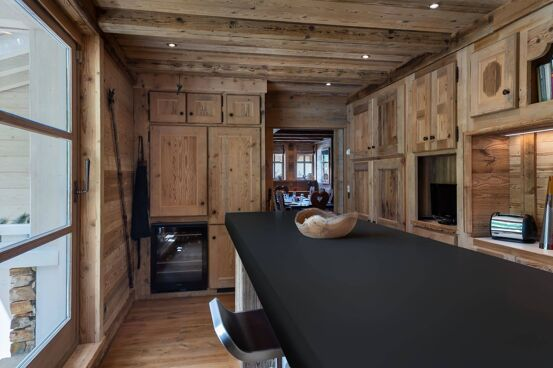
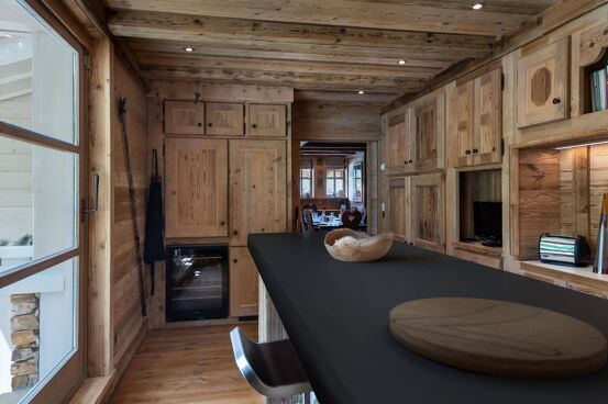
+ cutting board [389,296,608,380]
